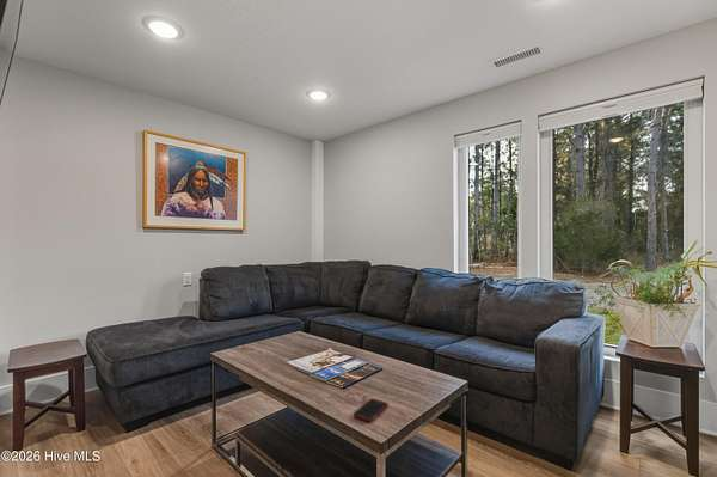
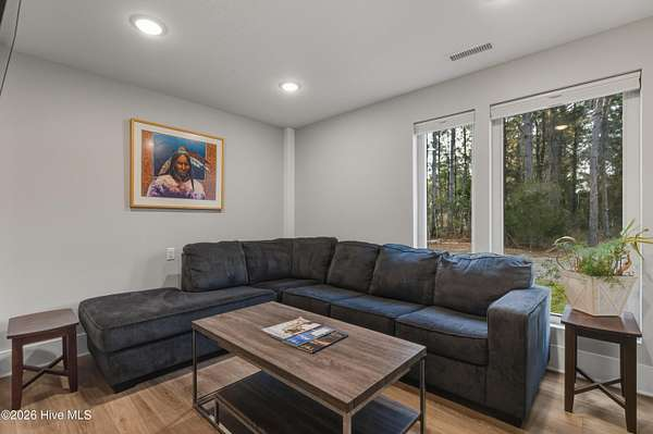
- cell phone [353,398,388,423]
